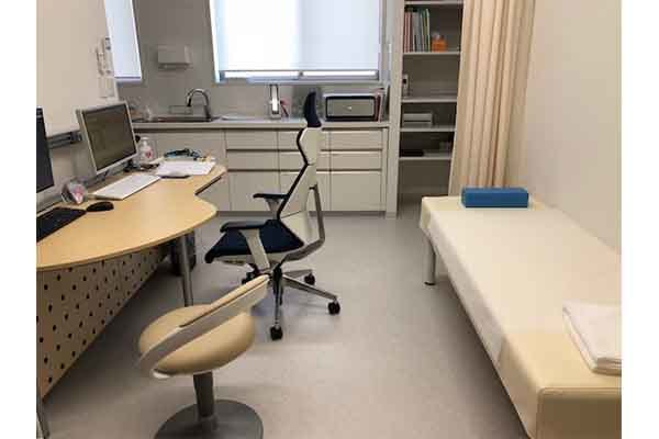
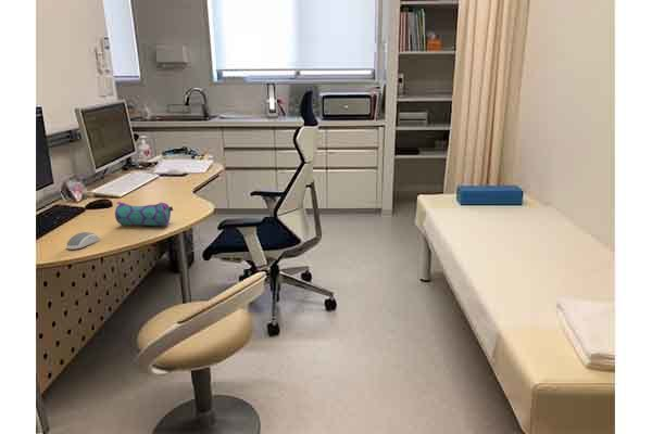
+ pencil case [114,201,174,227]
+ computer mouse [65,231,101,251]
